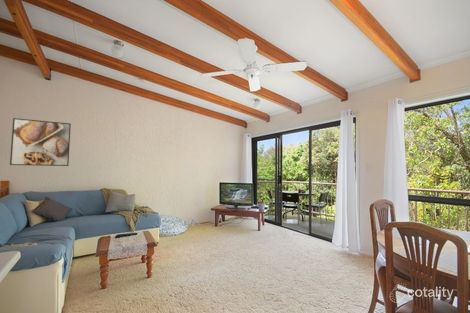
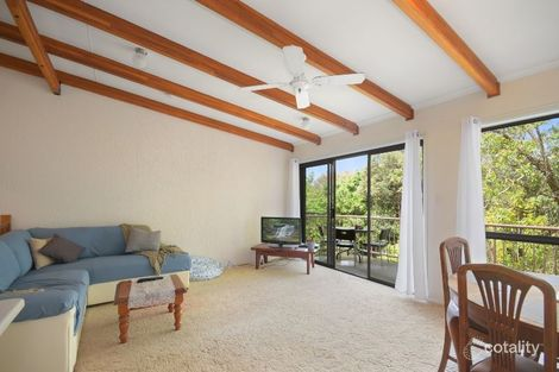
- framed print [9,117,72,167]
